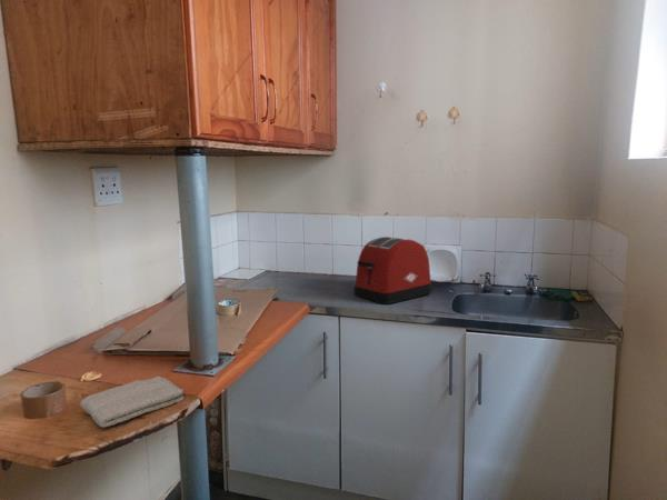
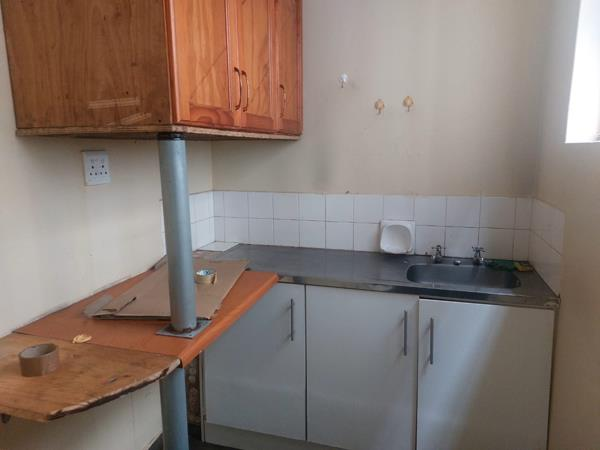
- washcloth [79,376,185,429]
- toaster [354,236,434,306]
